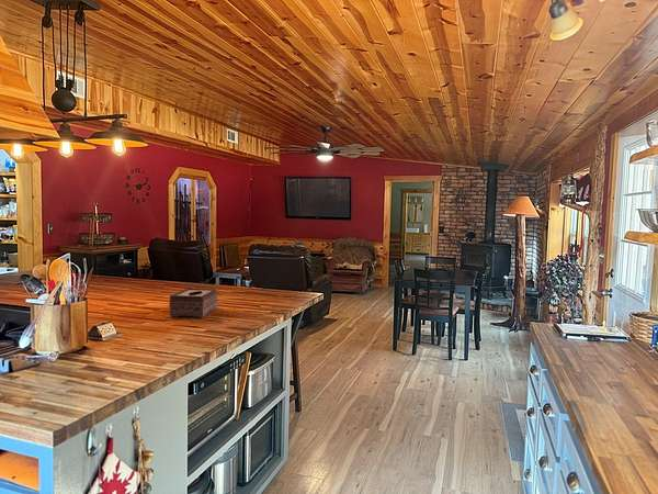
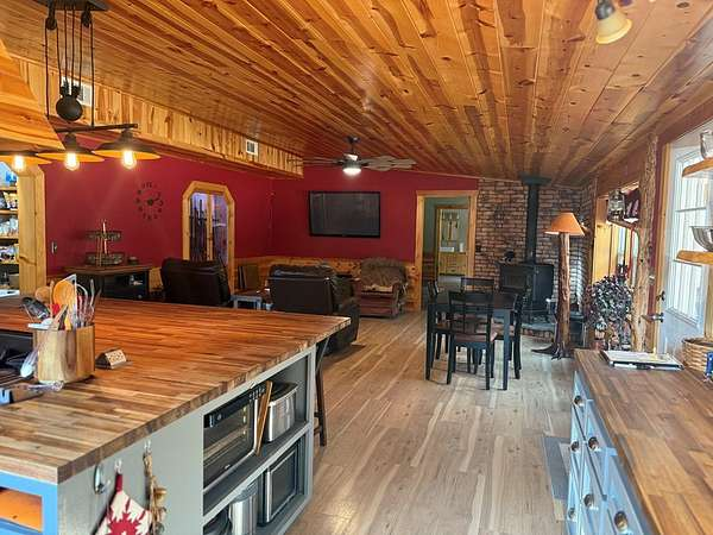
- tissue box [168,288,218,318]
